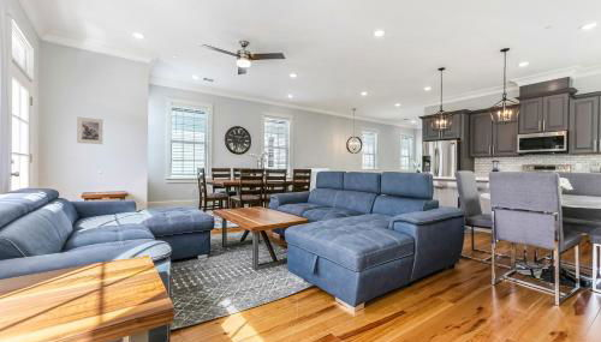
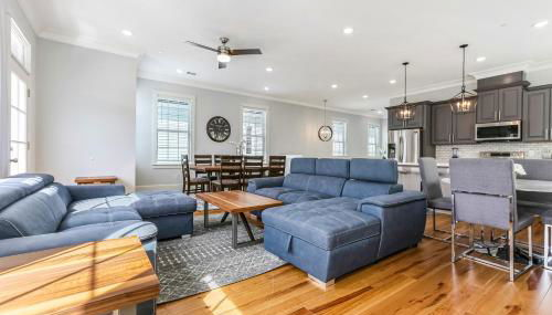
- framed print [76,116,105,145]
